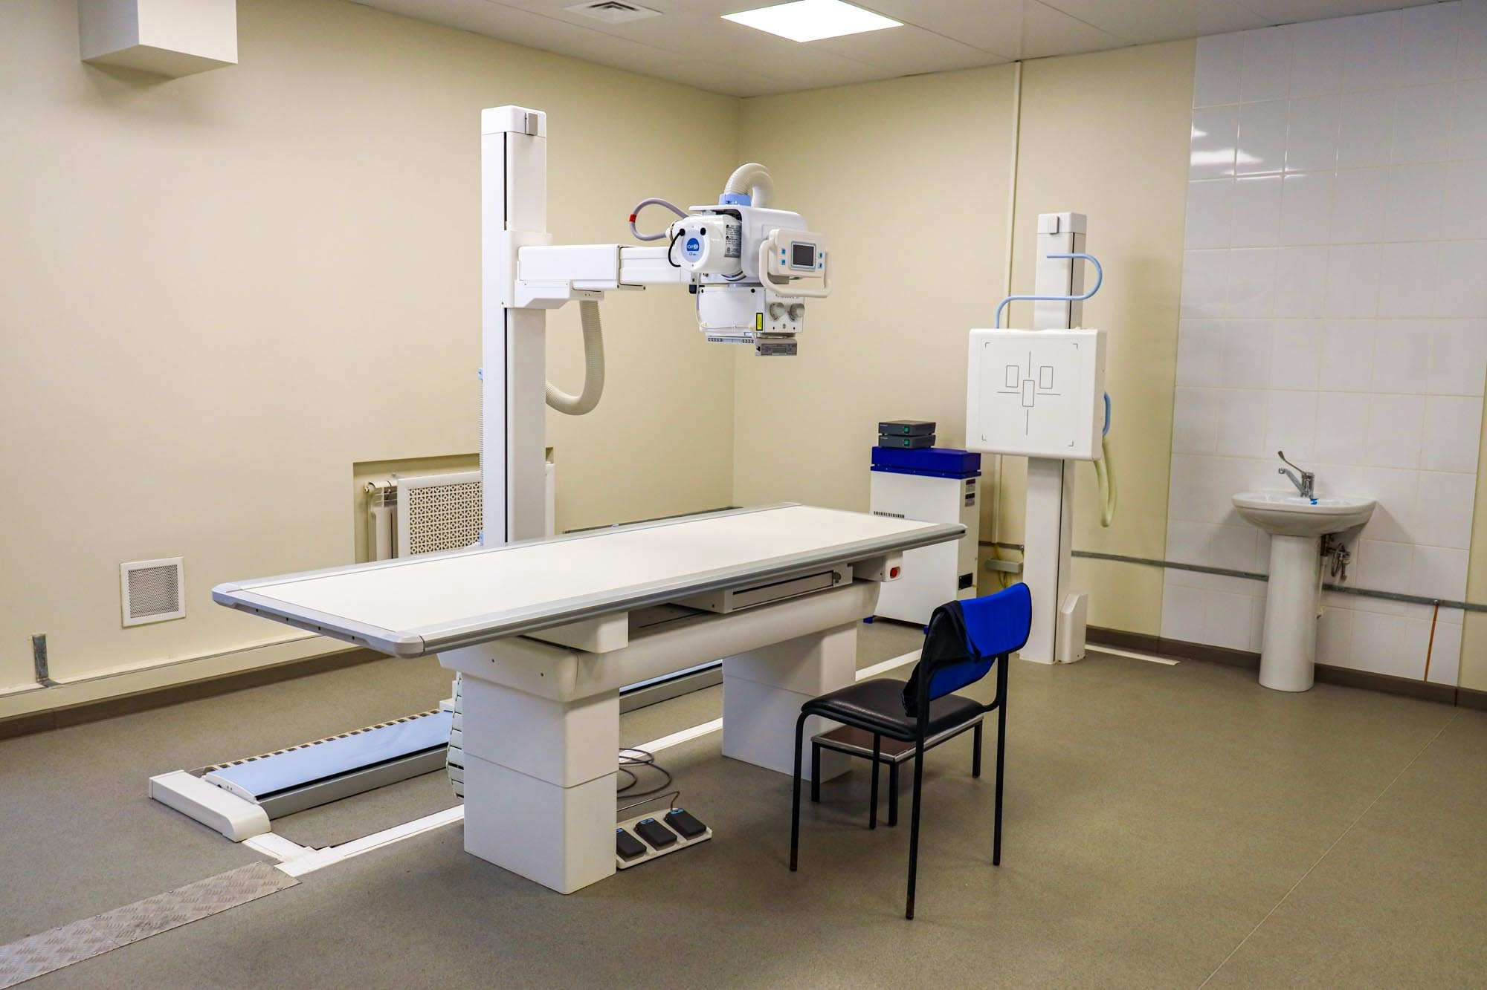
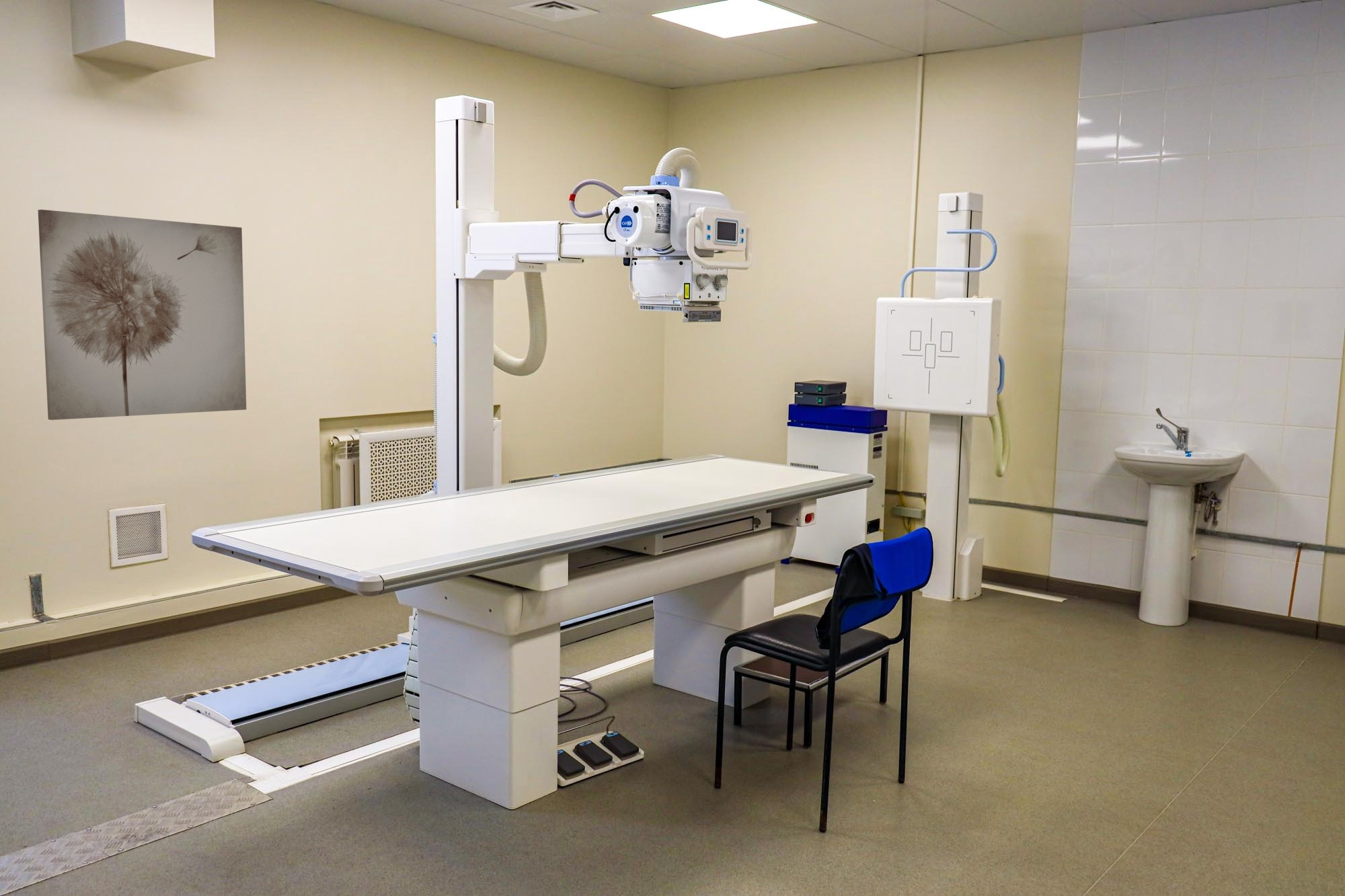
+ wall art [37,209,247,421]
